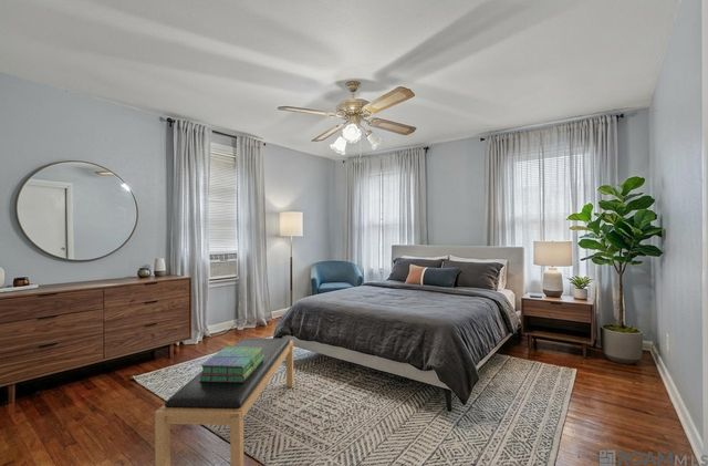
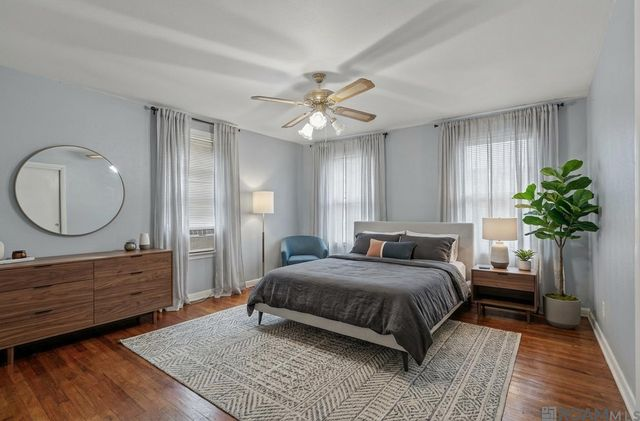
- stack of books [199,345,264,382]
- bench [154,338,294,466]
